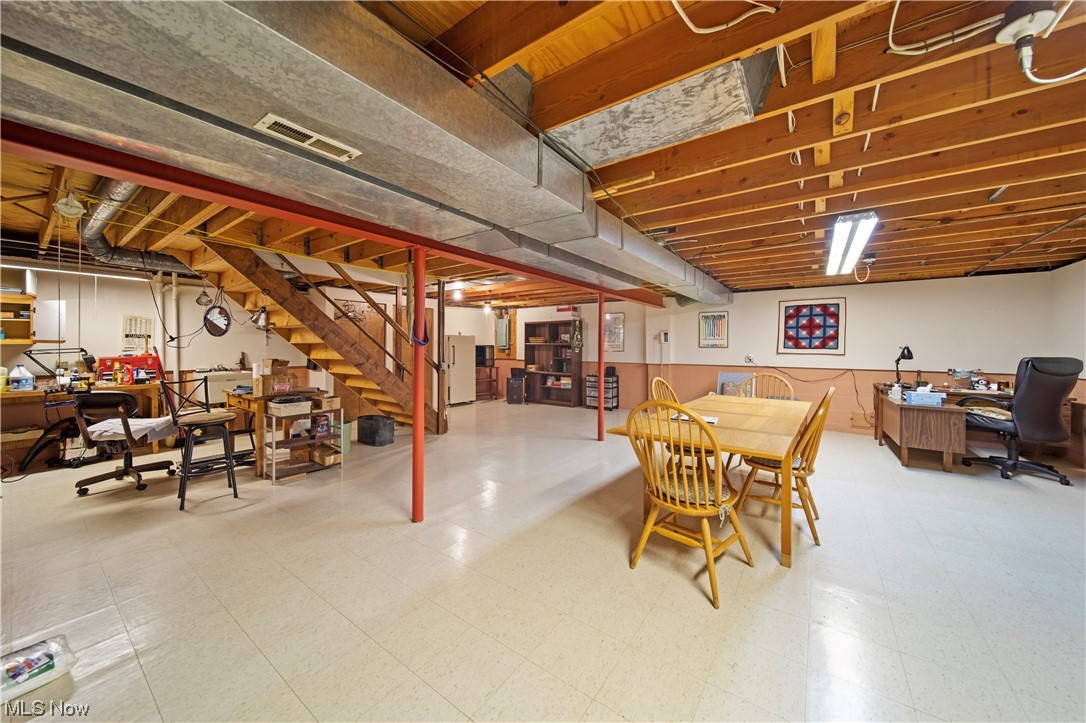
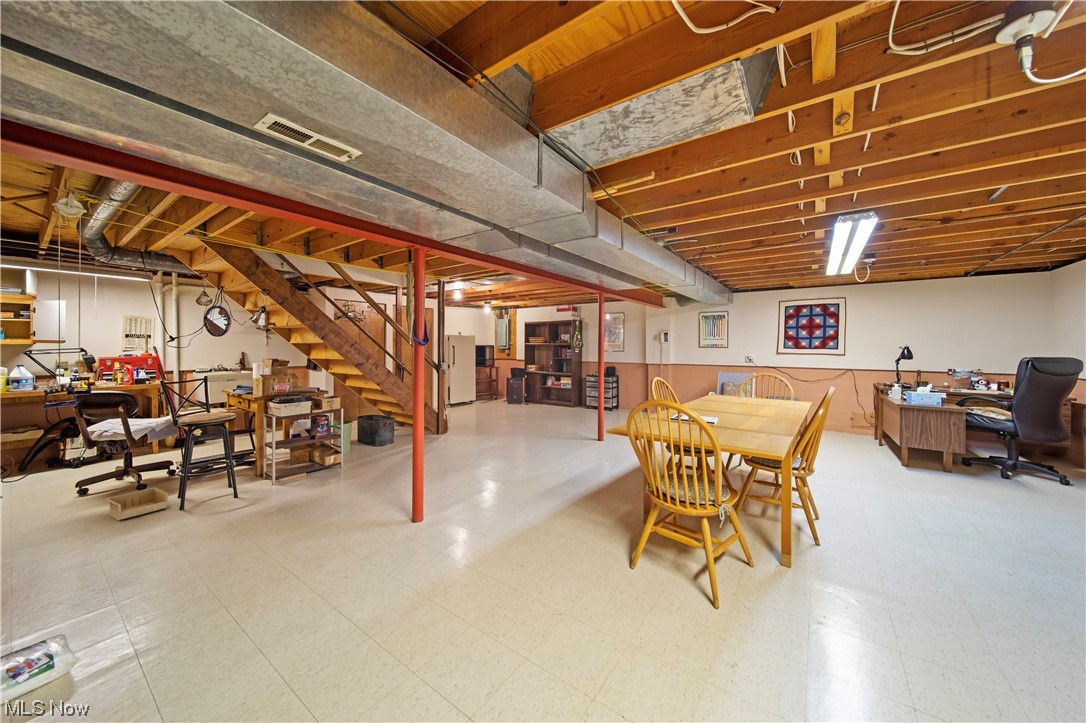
+ storage bin [106,487,169,521]
